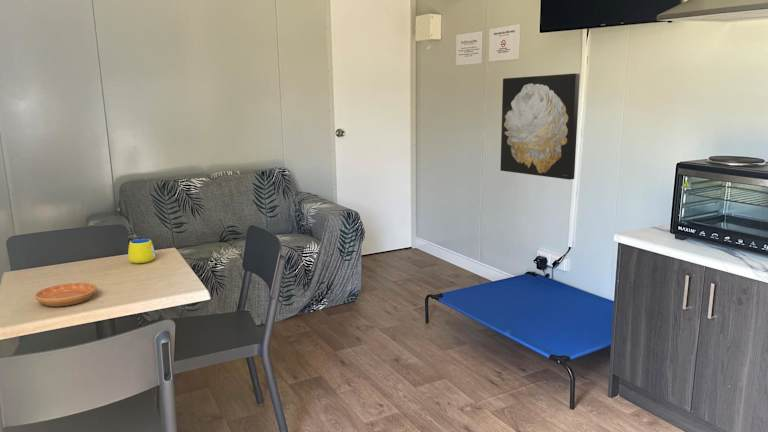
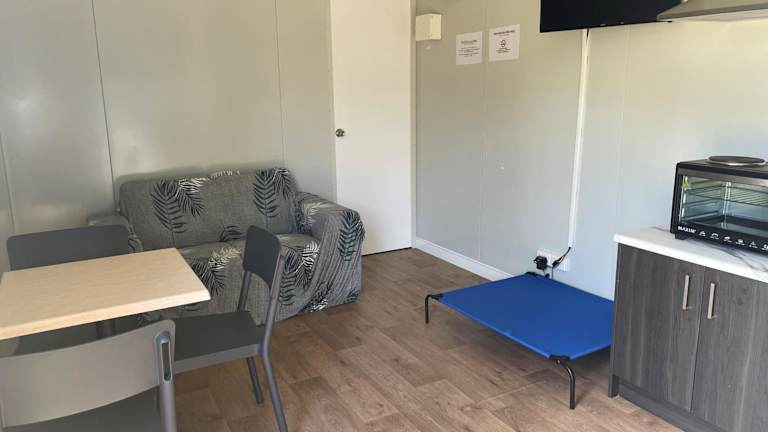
- wall art [499,72,581,181]
- saucer [34,282,98,307]
- mug [127,238,156,264]
